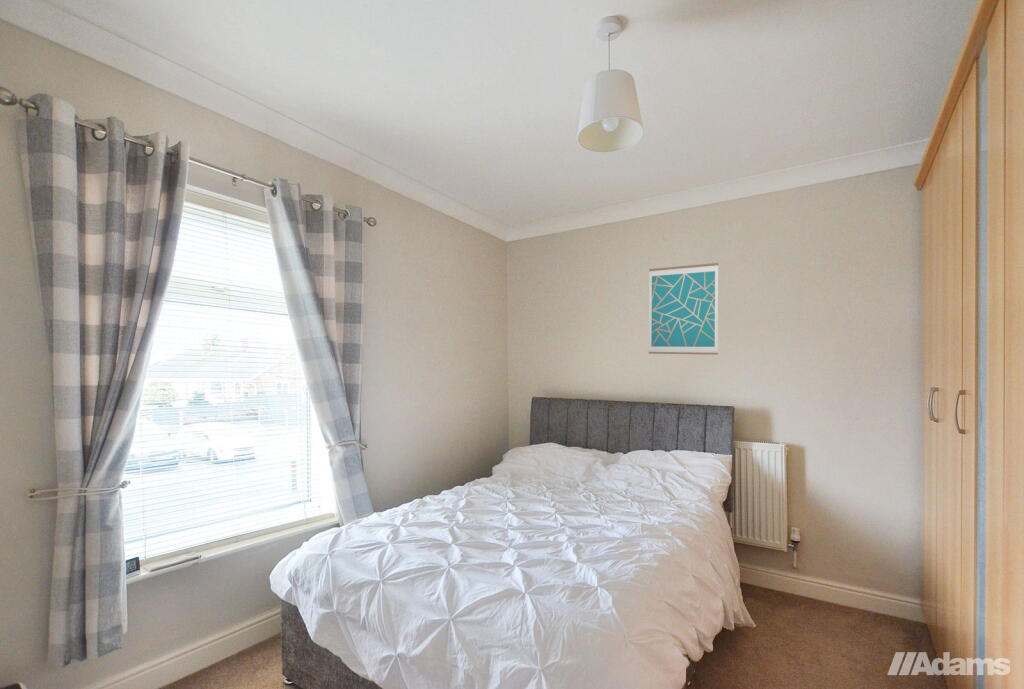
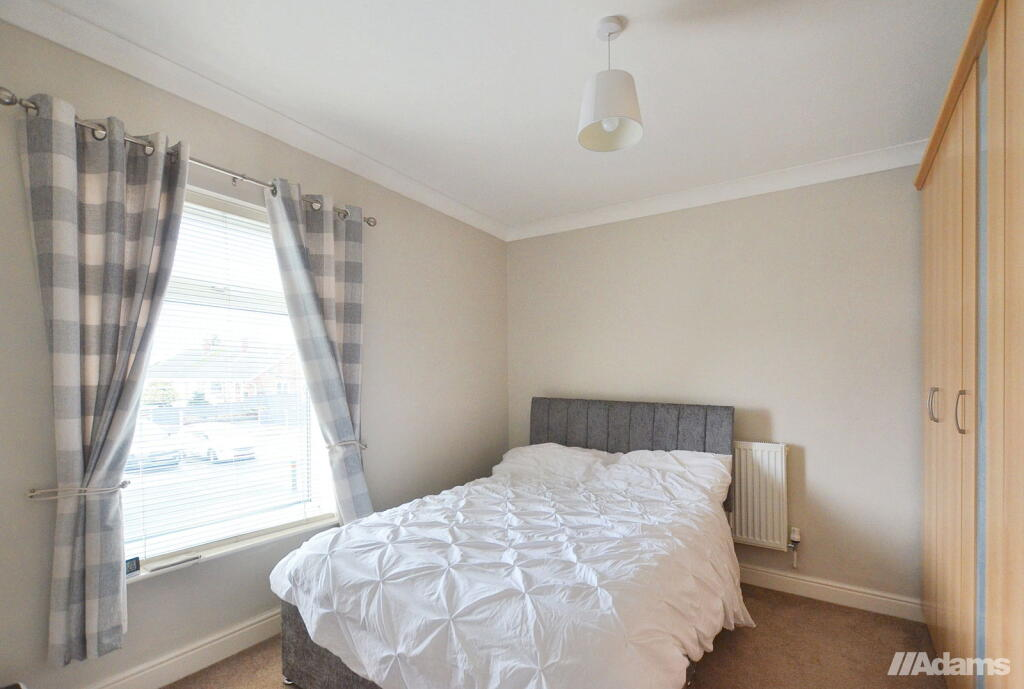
- wall art [648,262,719,356]
